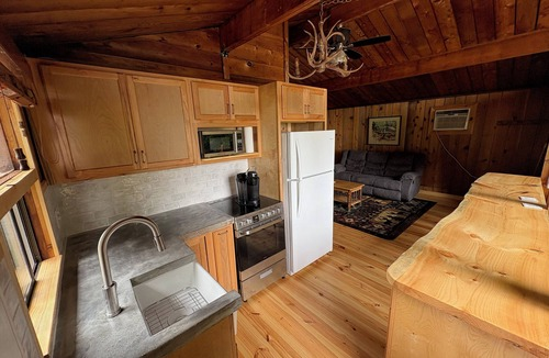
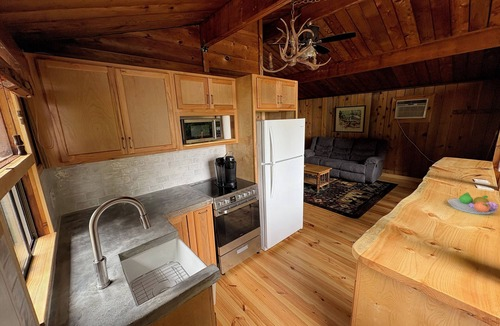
+ fruit bowl [447,191,499,215]
